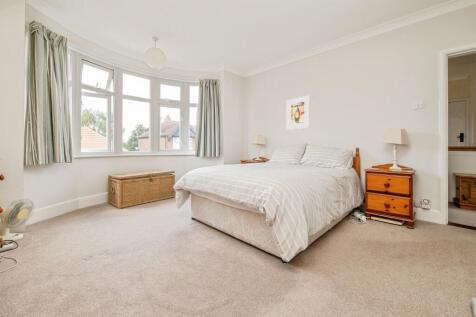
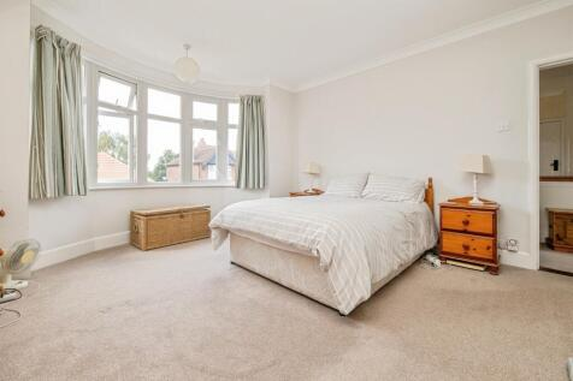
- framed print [286,95,310,131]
